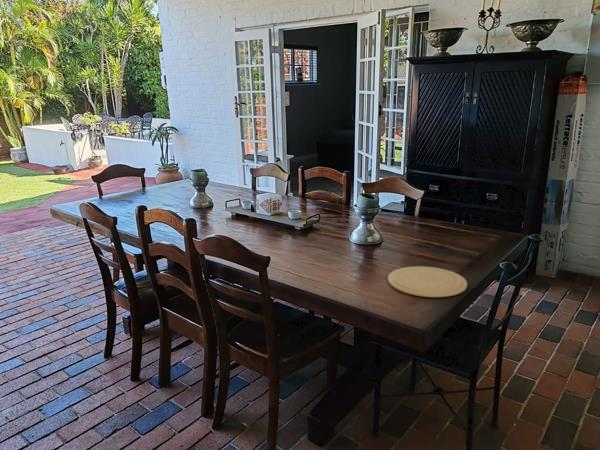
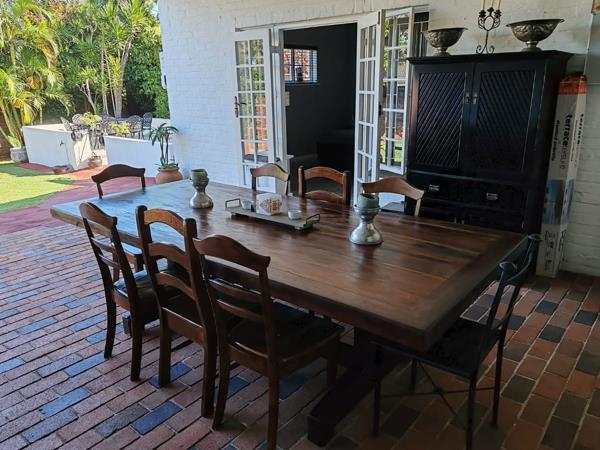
- plate [387,265,468,298]
